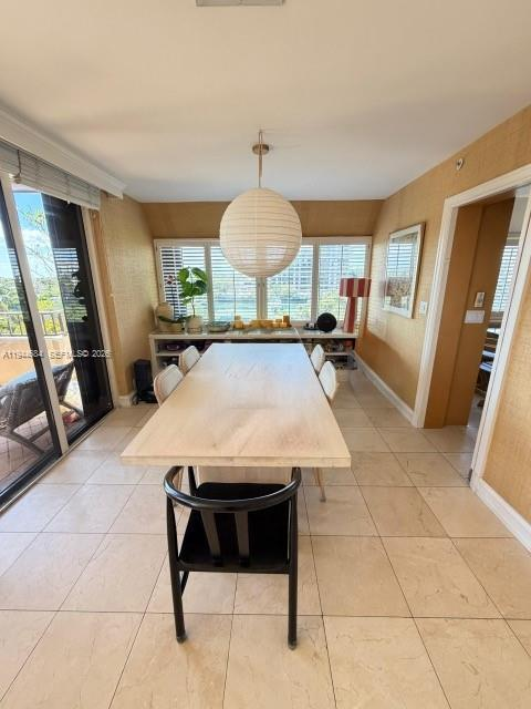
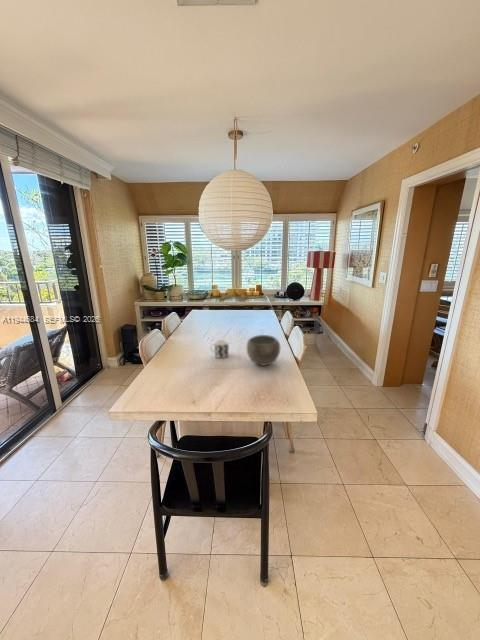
+ cup [209,339,230,359]
+ bowl [246,334,281,367]
